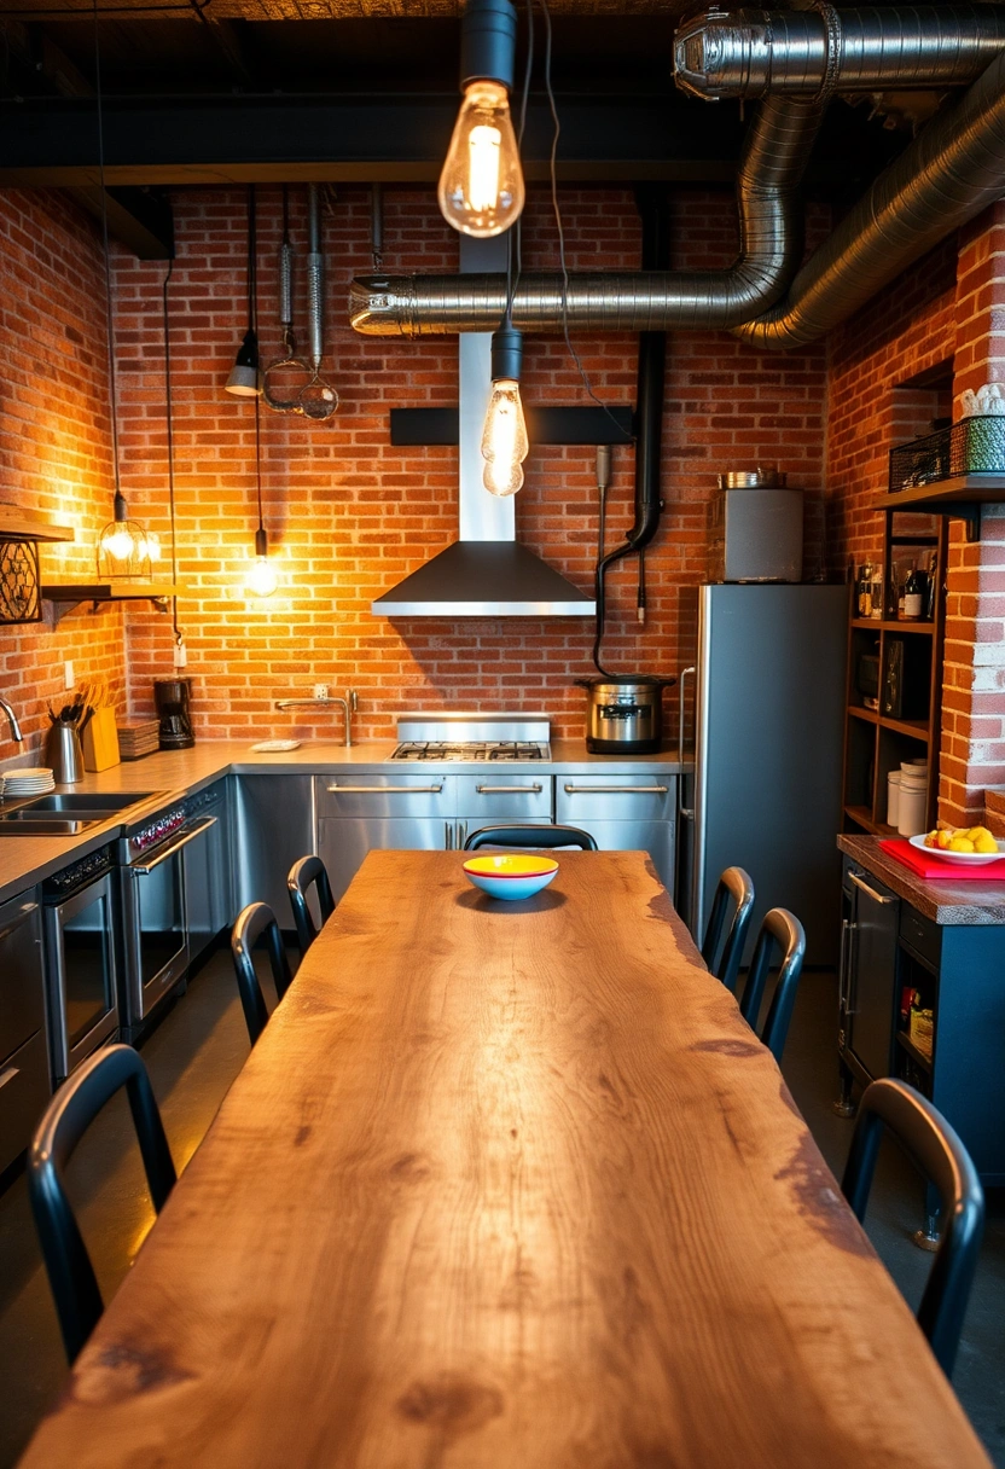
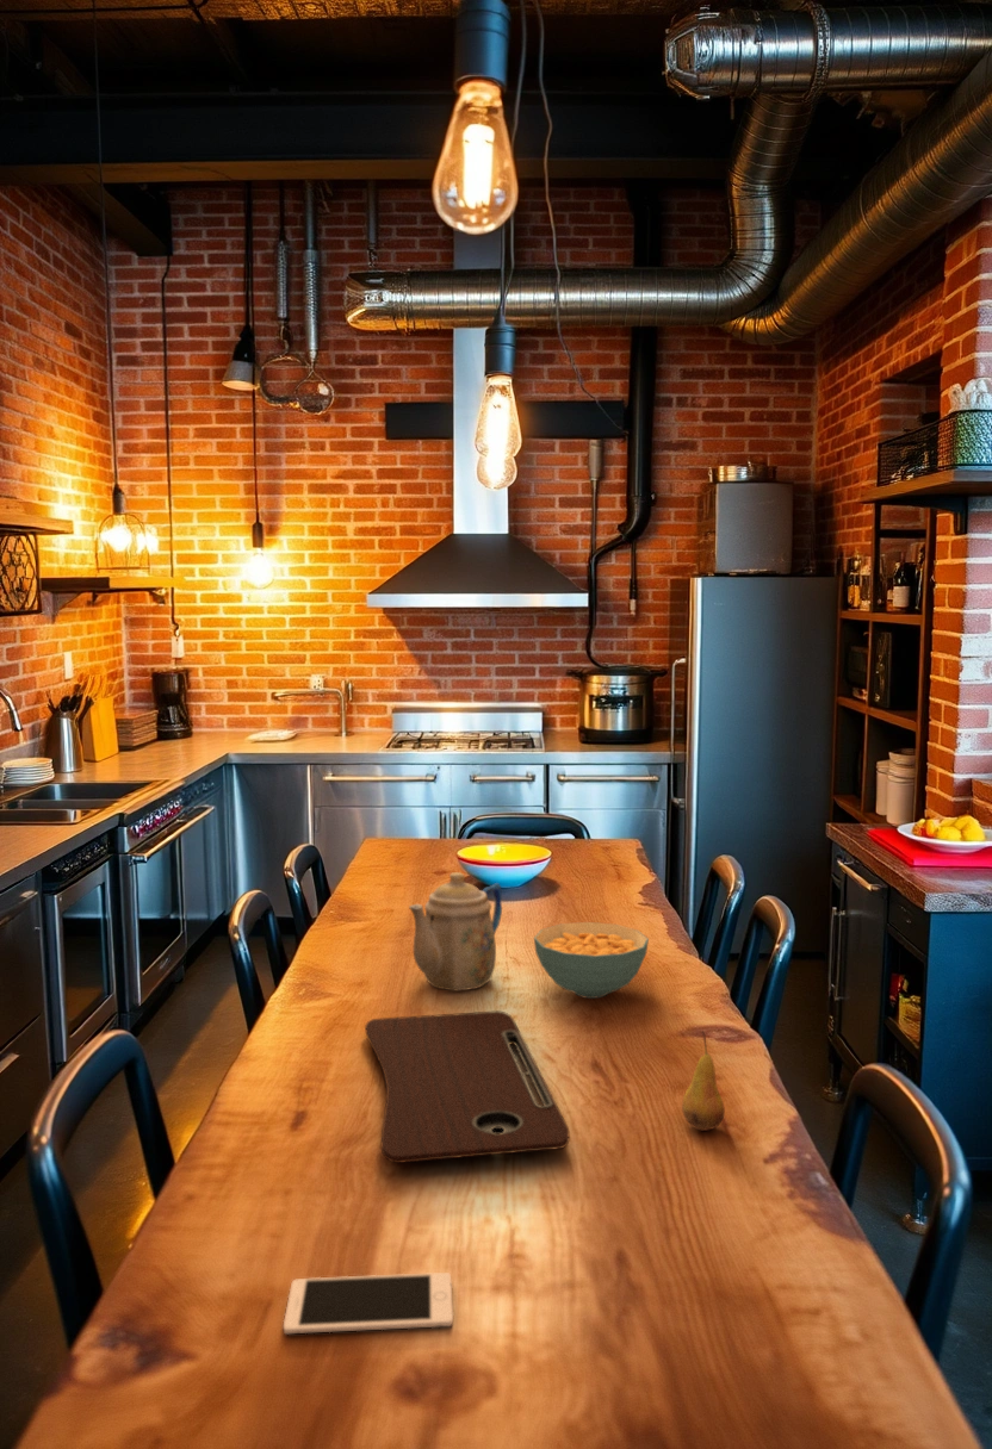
+ cutting board [364,1009,570,1164]
+ fruit [681,1030,726,1132]
+ cell phone [283,1271,454,1335]
+ cereal bowl [533,921,650,1000]
+ teapot [408,871,503,991]
